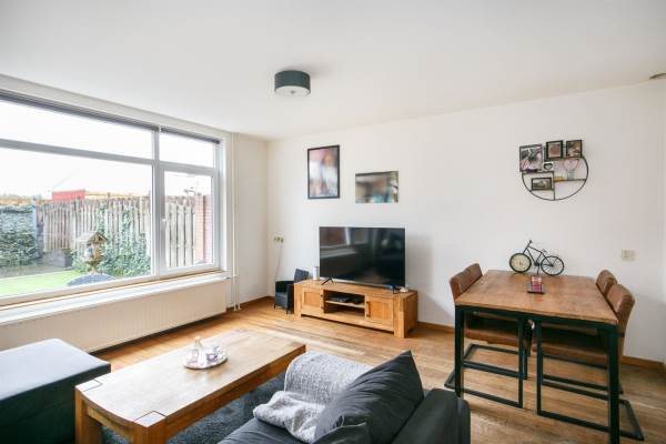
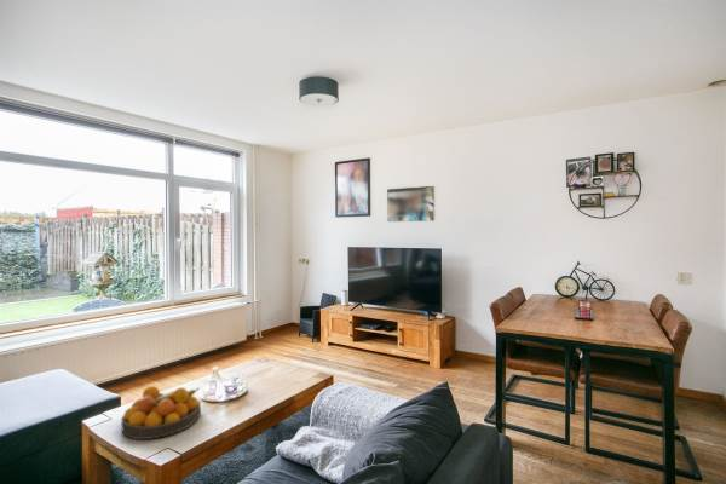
+ fruit bowl [120,385,202,440]
